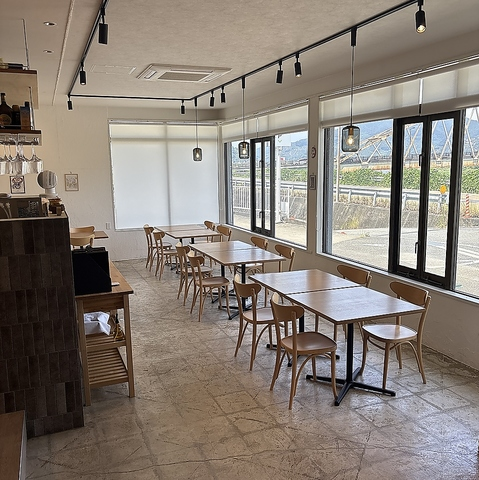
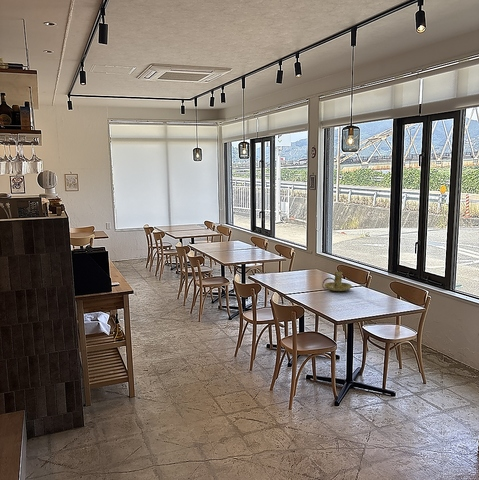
+ candle holder [321,271,353,292]
